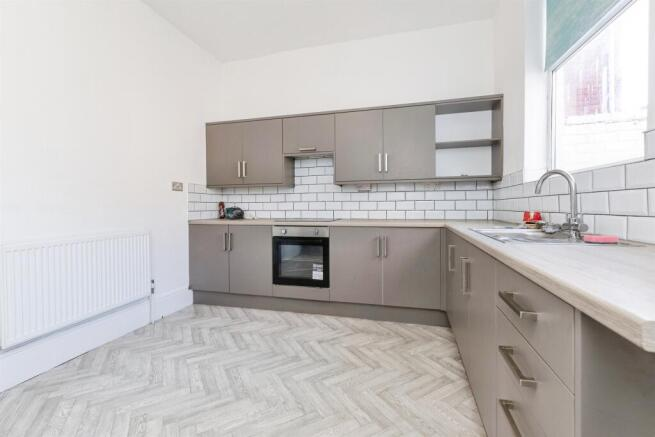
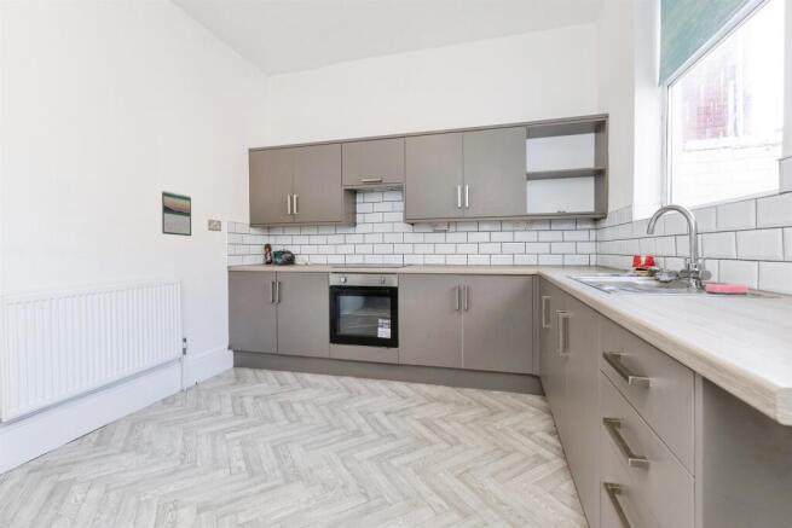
+ calendar [161,190,192,237]
